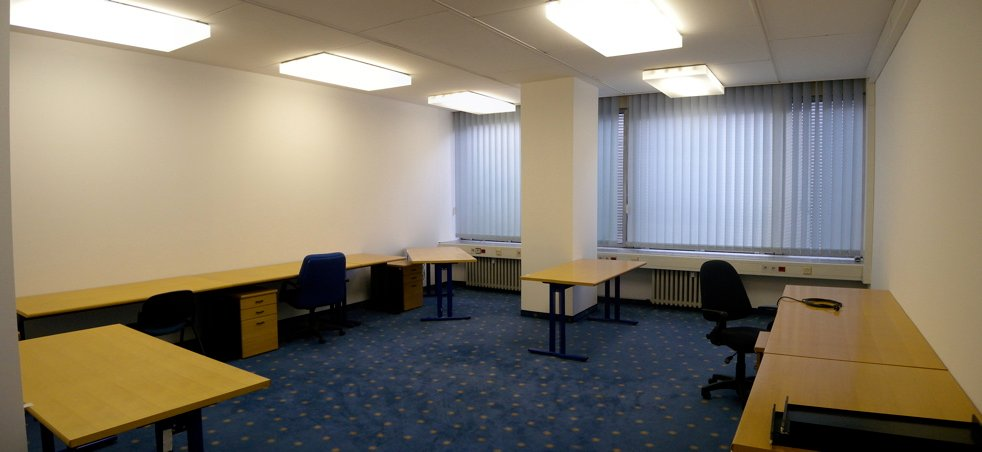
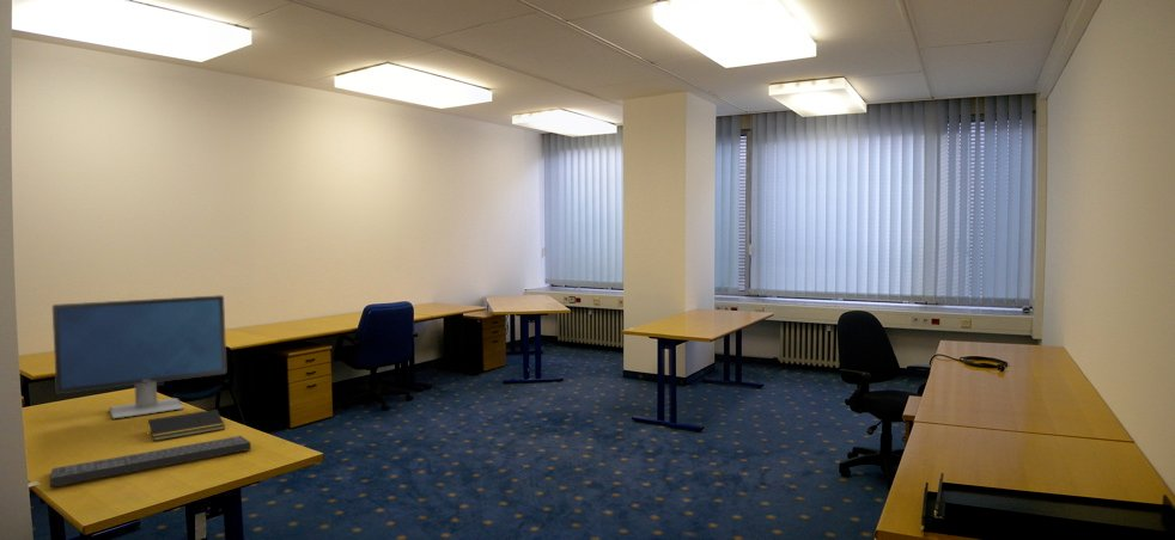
+ notepad [146,409,226,442]
+ keyboard [49,435,252,489]
+ monitor [51,294,227,421]
